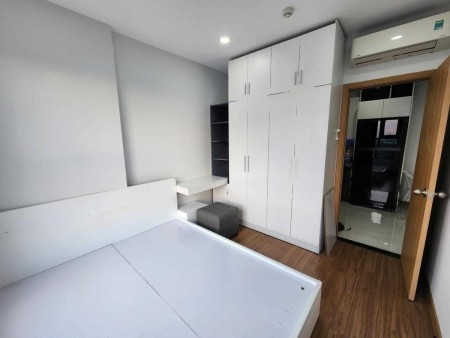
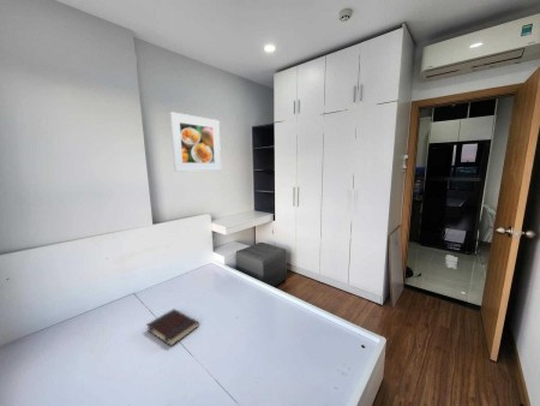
+ book [145,308,200,347]
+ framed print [169,111,222,173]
